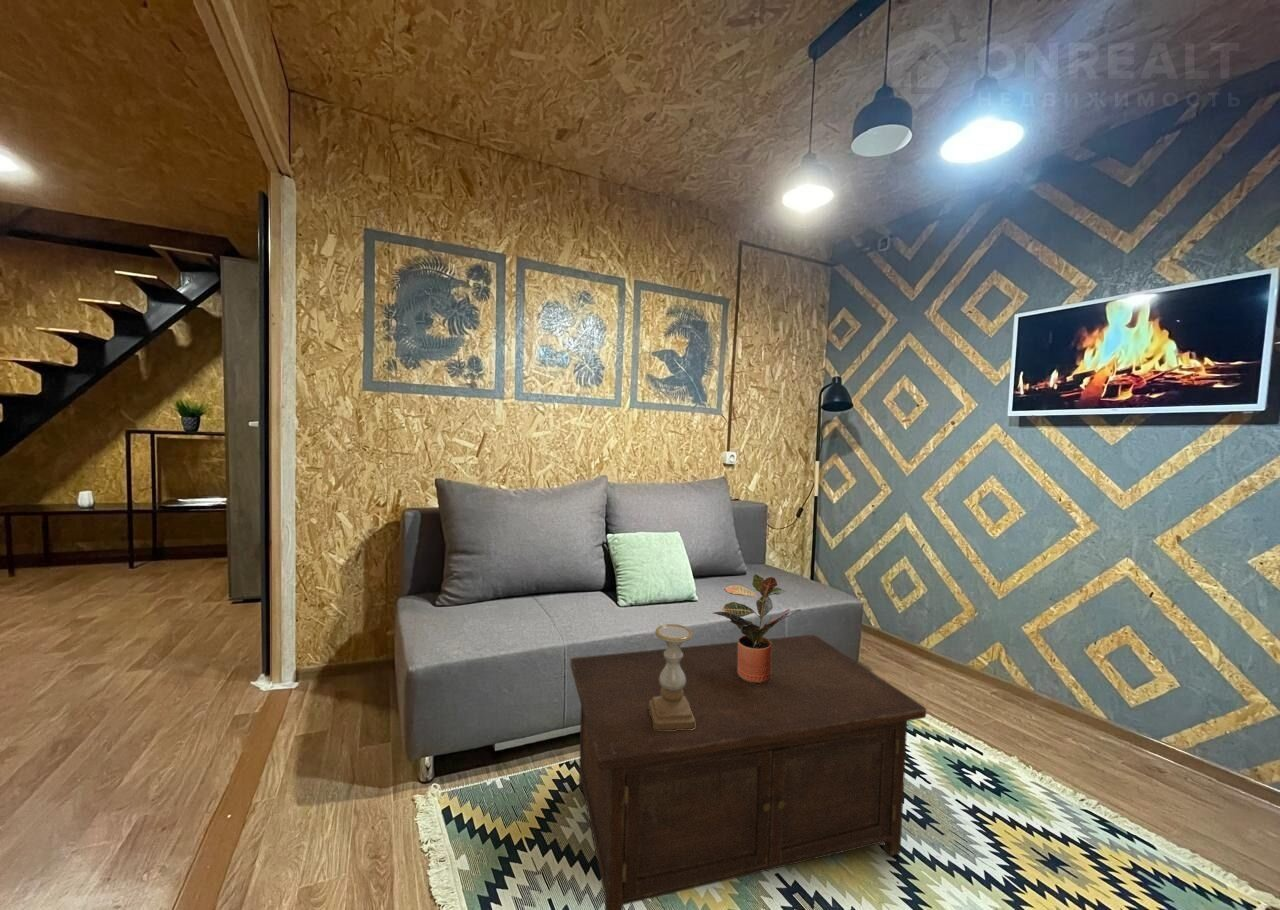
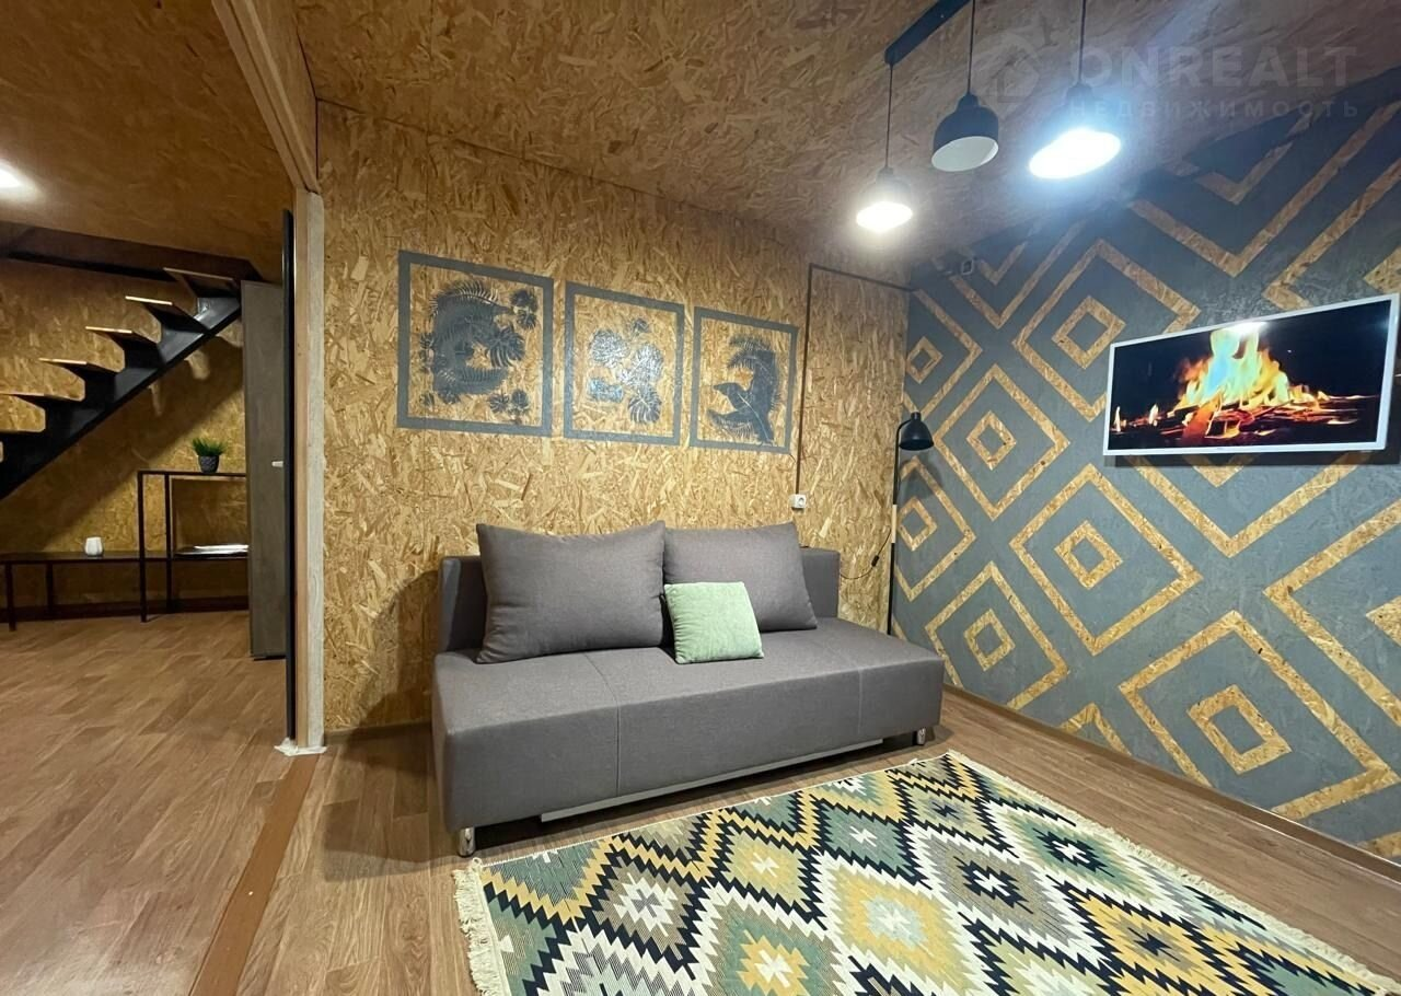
- candle holder [649,623,695,730]
- potted plant [712,573,801,685]
- cabinet [570,633,927,910]
